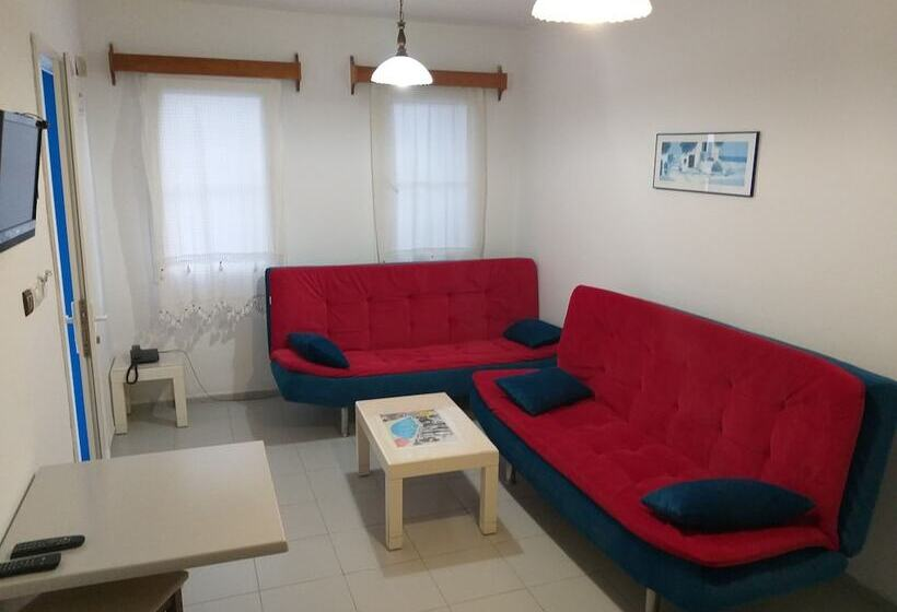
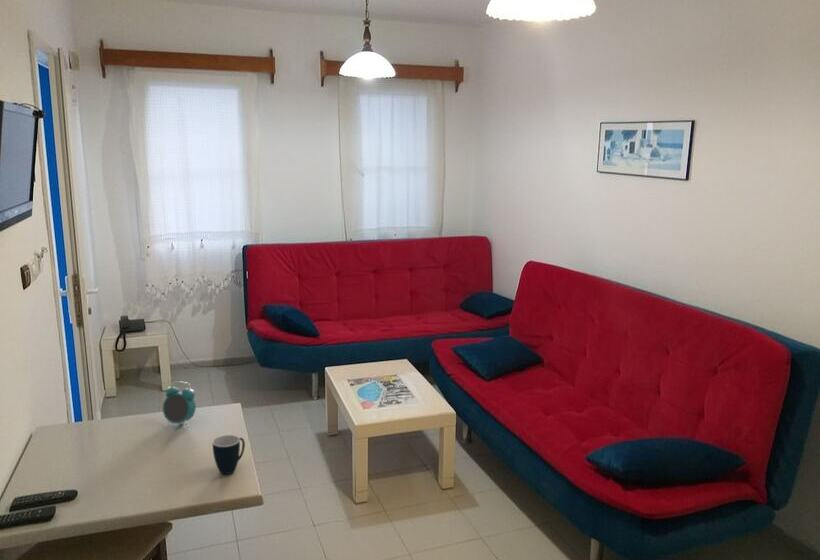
+ mug [212,434,246,475]
+ alarm clock [162,381,197,428]
